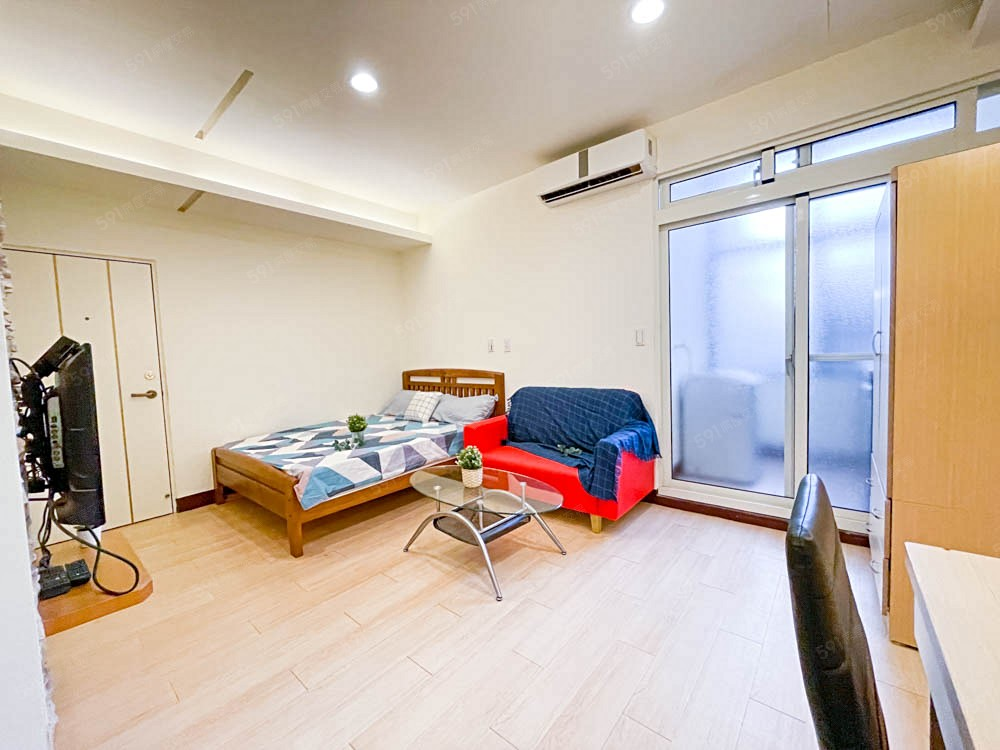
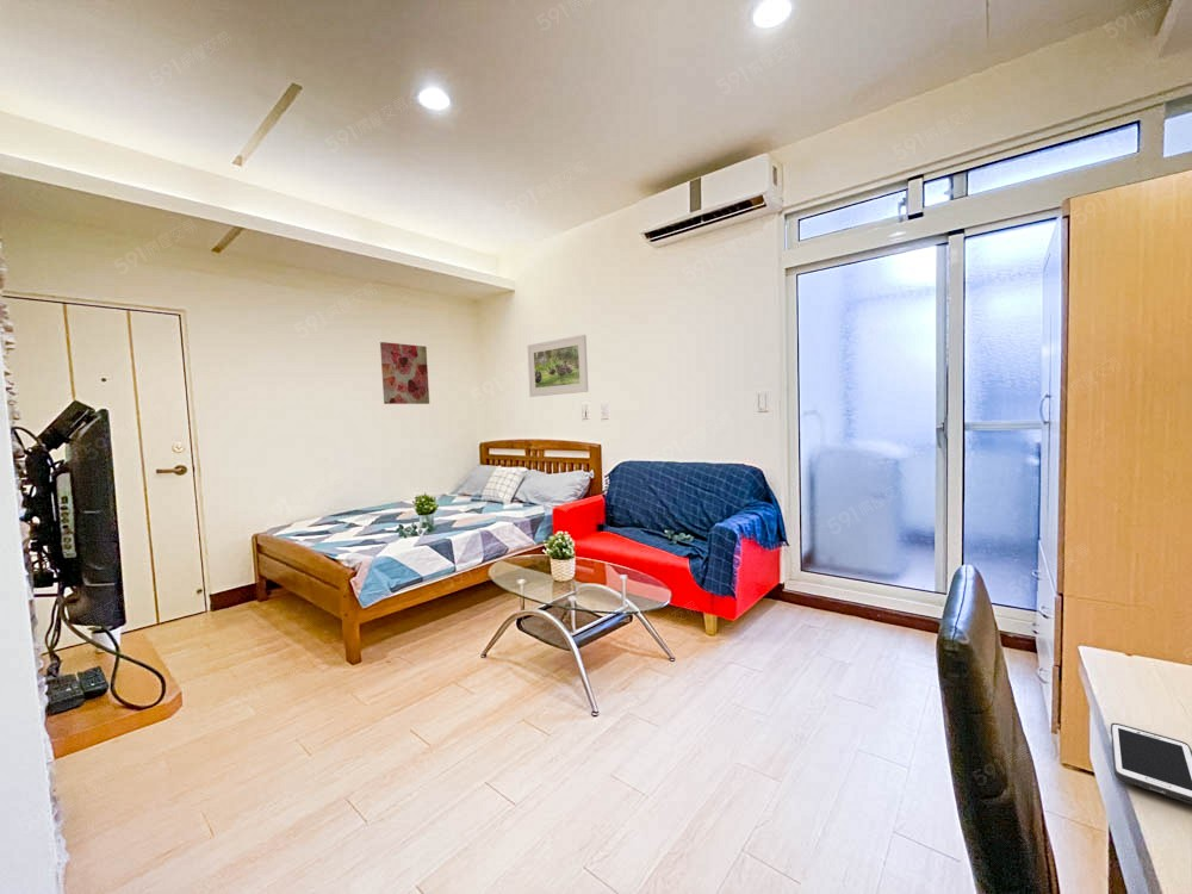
+ cell phone [1110,722,1192,806]
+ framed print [527,334,589,398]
+ wall art [379,341,430,405]
